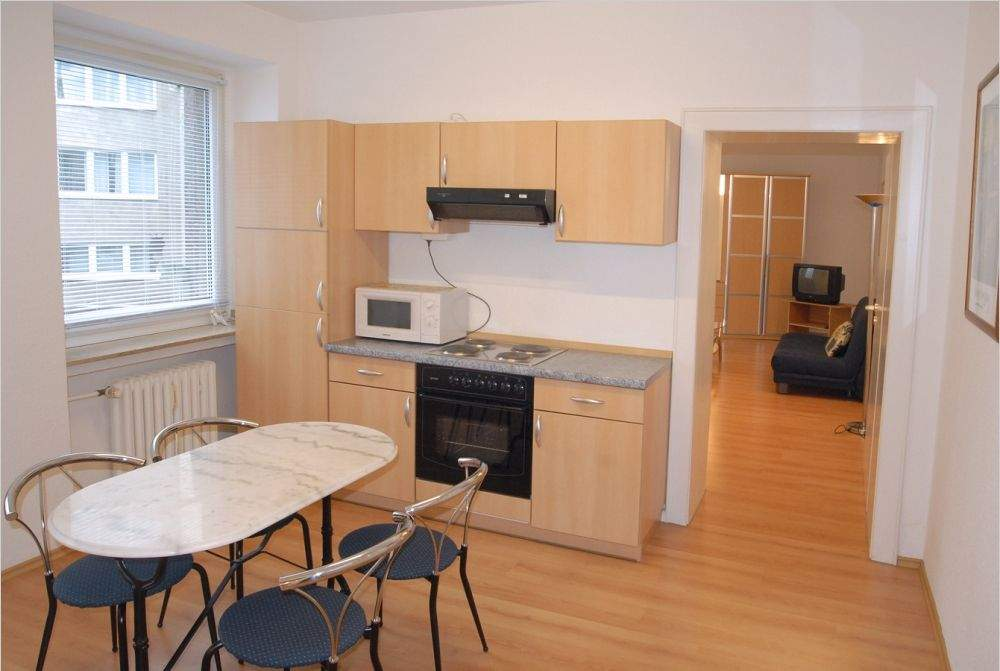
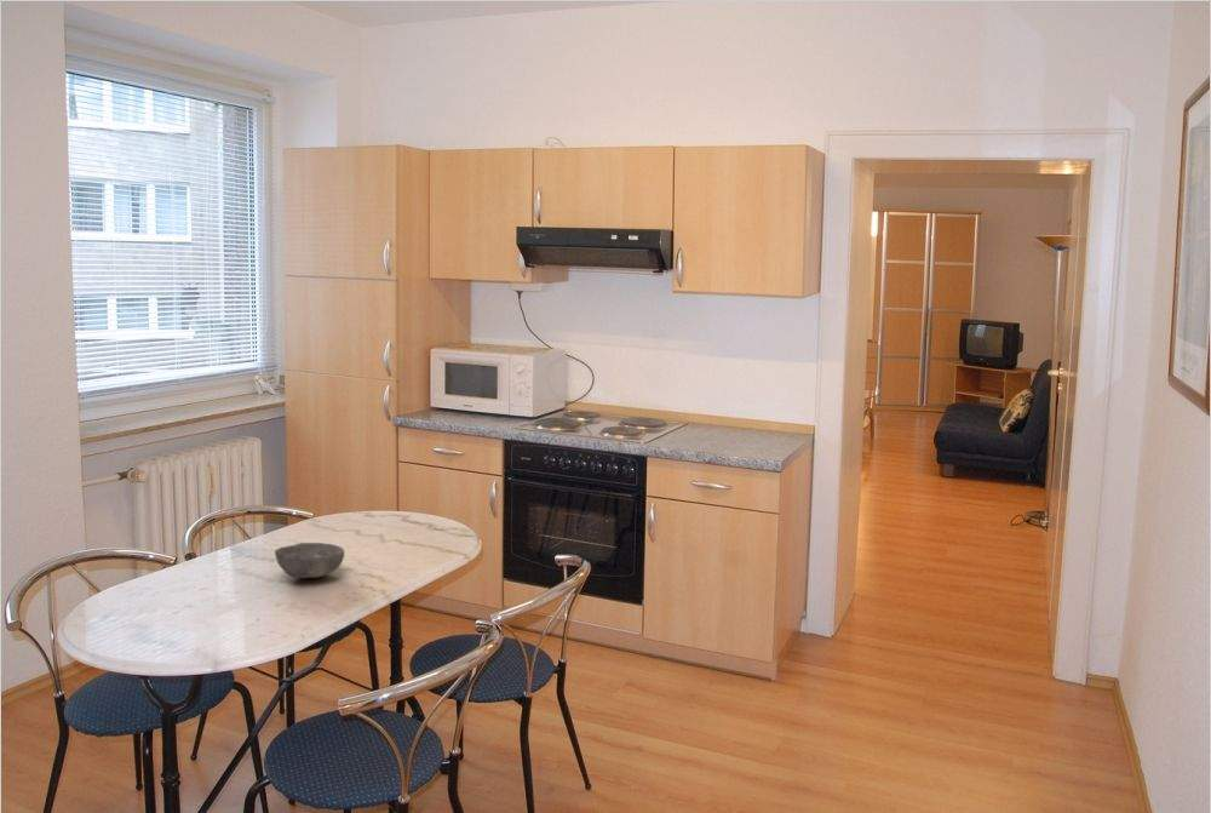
+ bowl [274,542,345,579]
